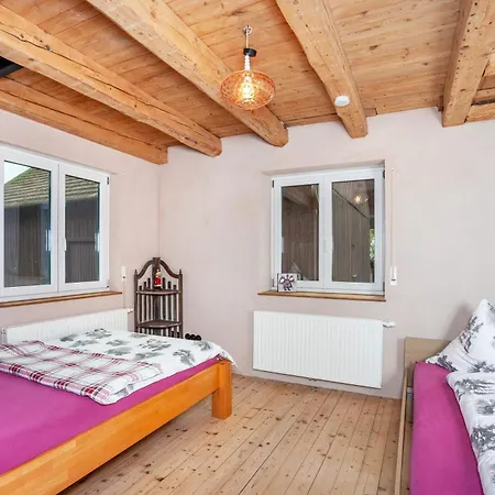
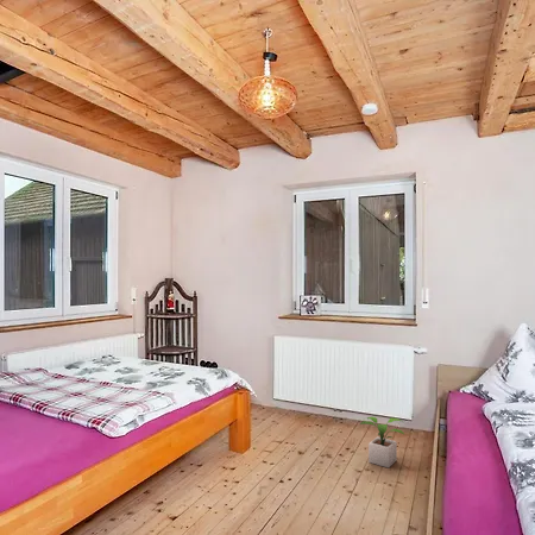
+ potted plant [359,416,405,468]
